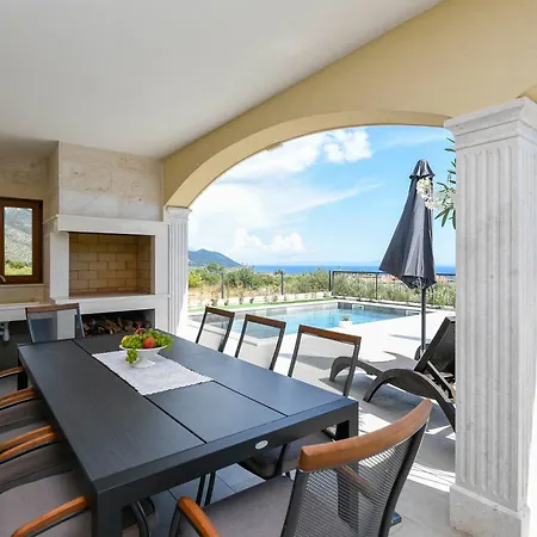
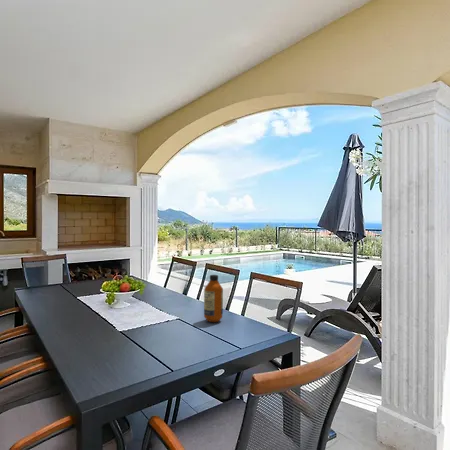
+ bottle [203,274,224,323]
